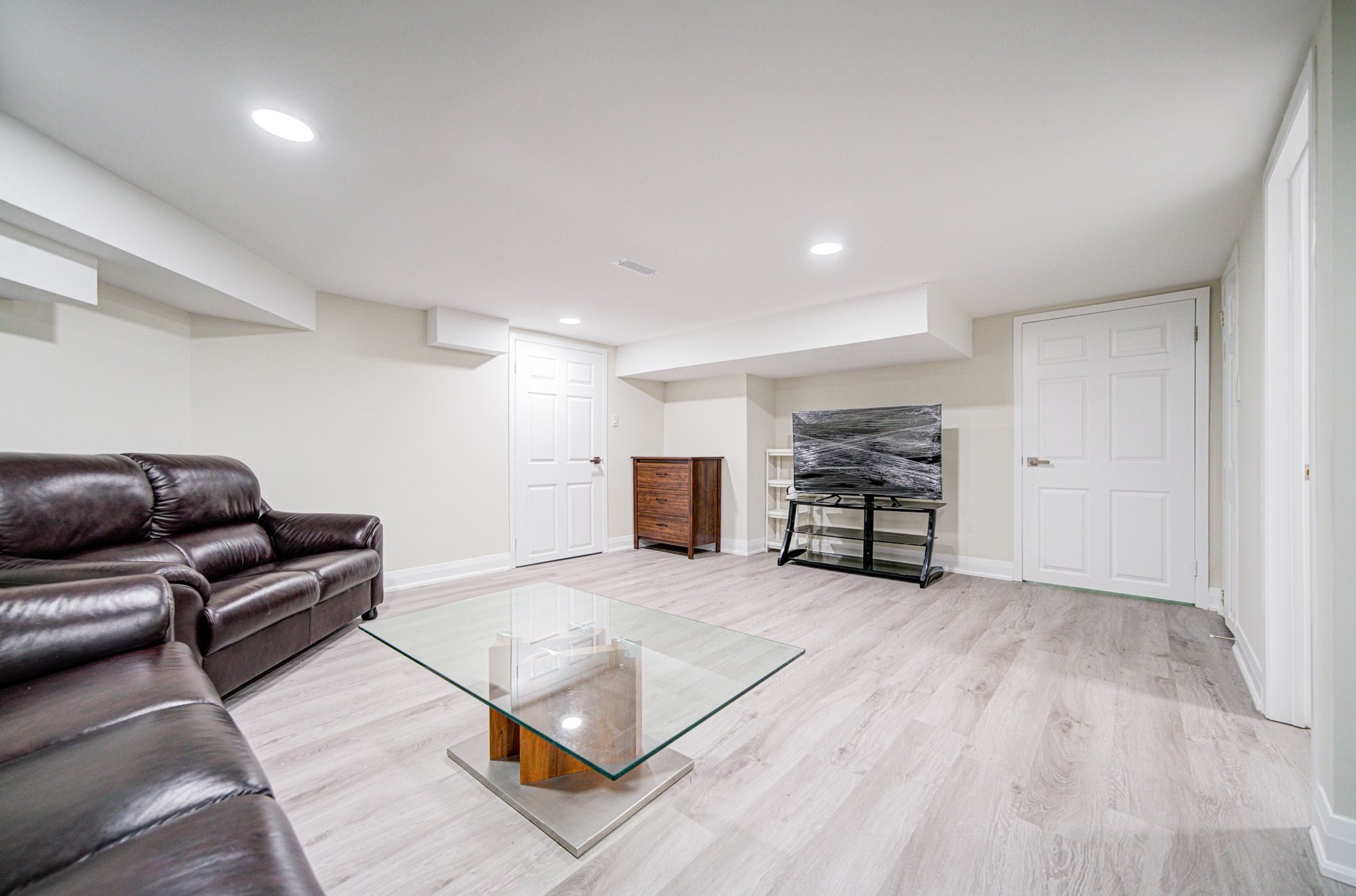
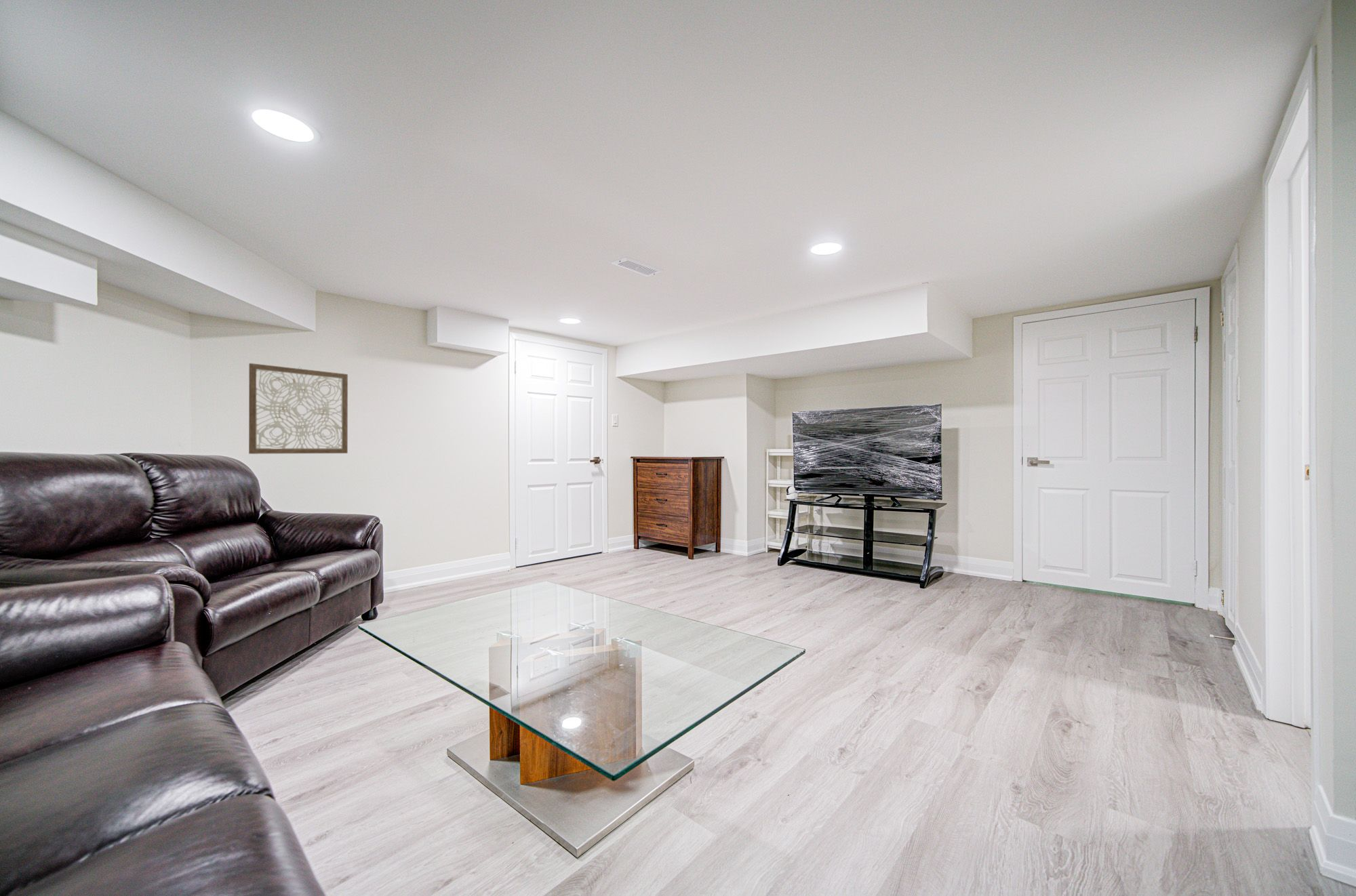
+ wall art [248,363,348,455]
